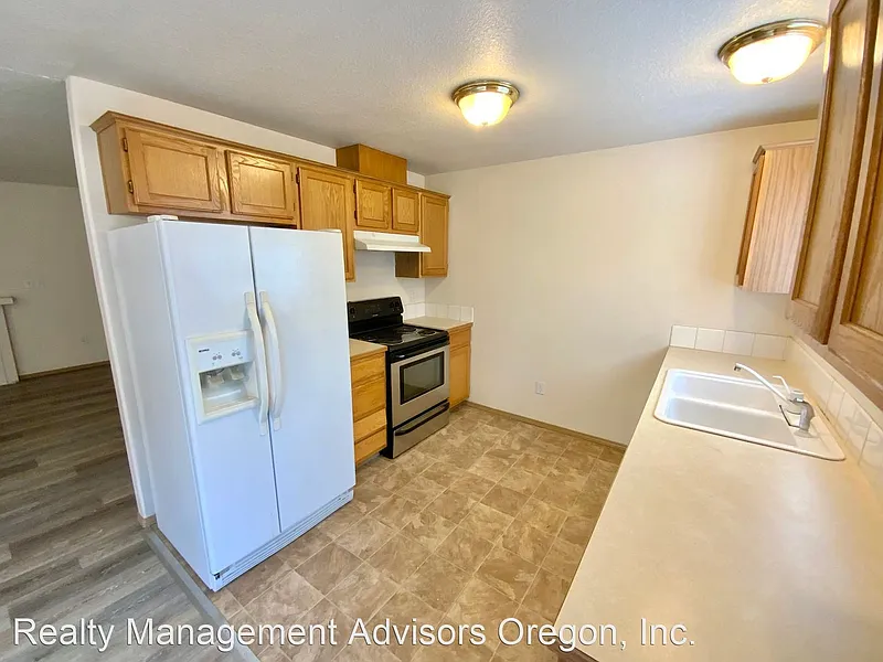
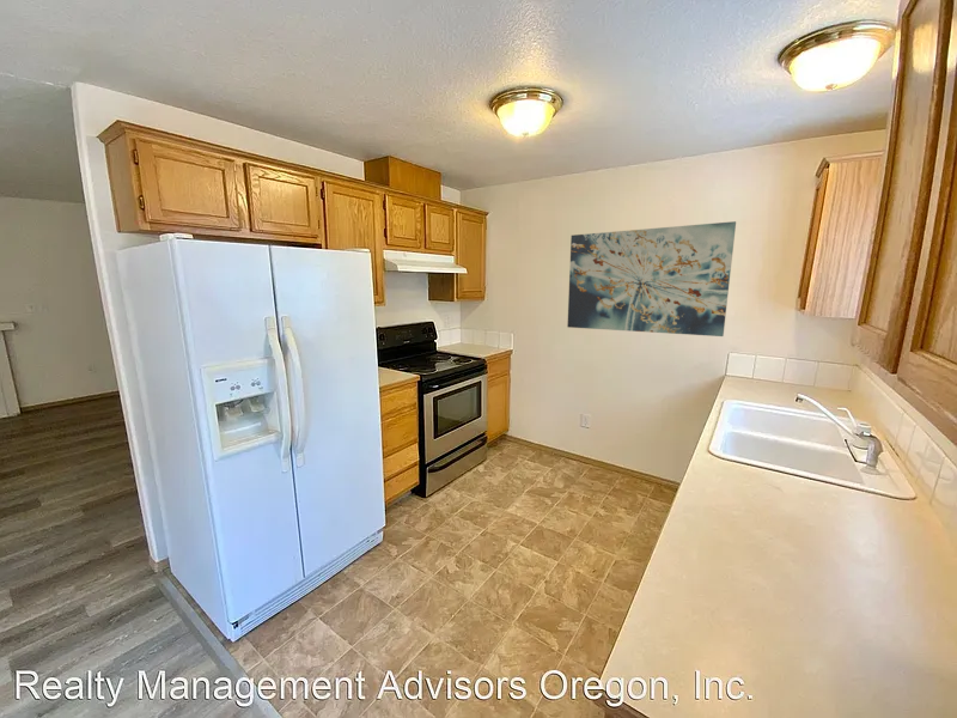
+ wall art [566,220,737,337]
